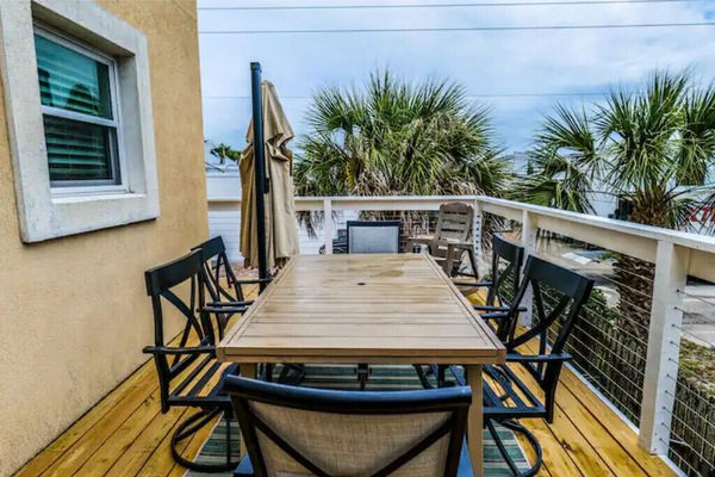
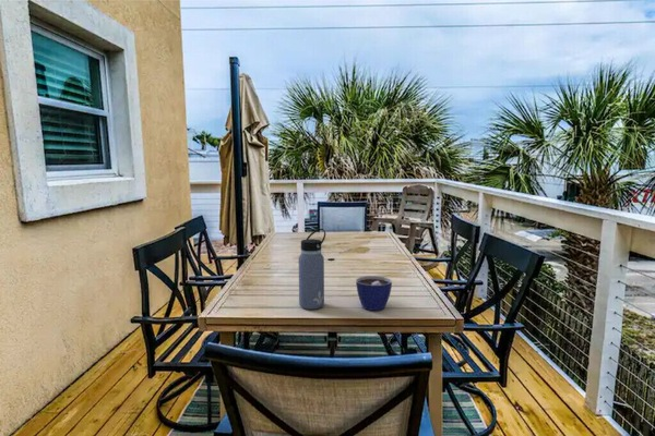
+ water bottle [298,228,326,311]
+ cup [355,275,393,312]
